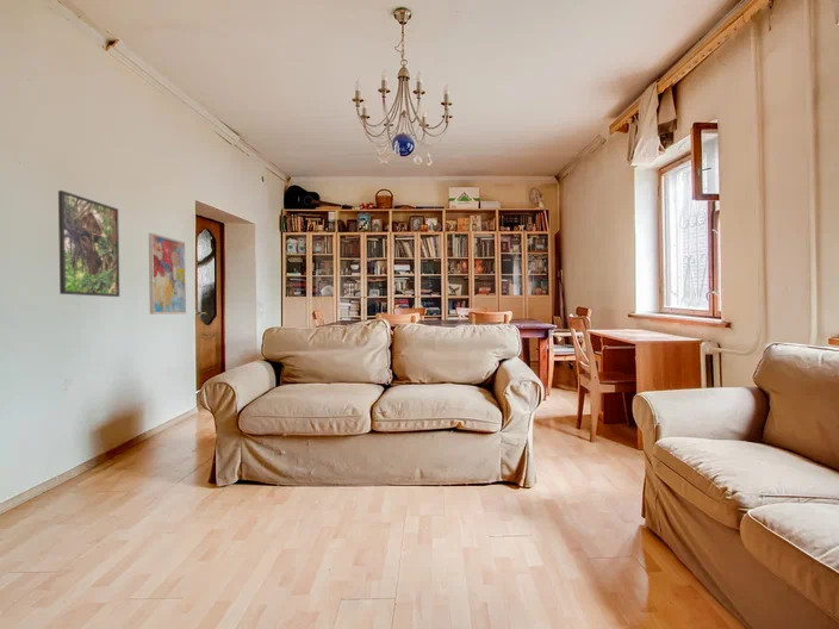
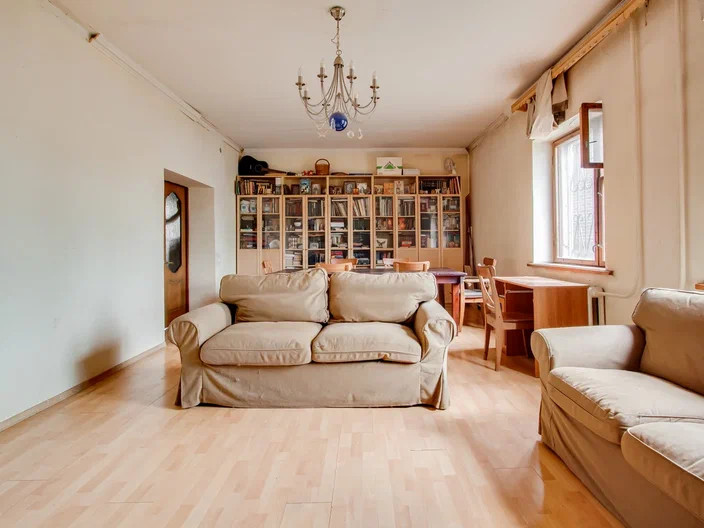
- wall art [148,232,187,316]
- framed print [57,189,120,298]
